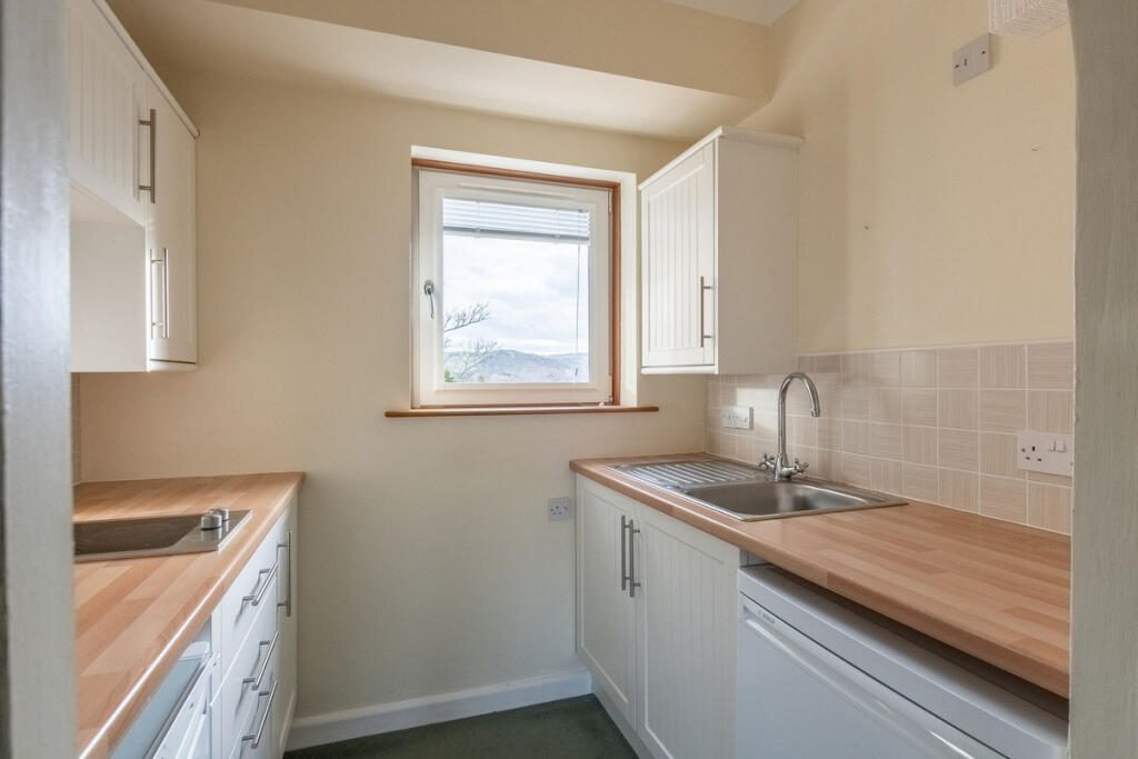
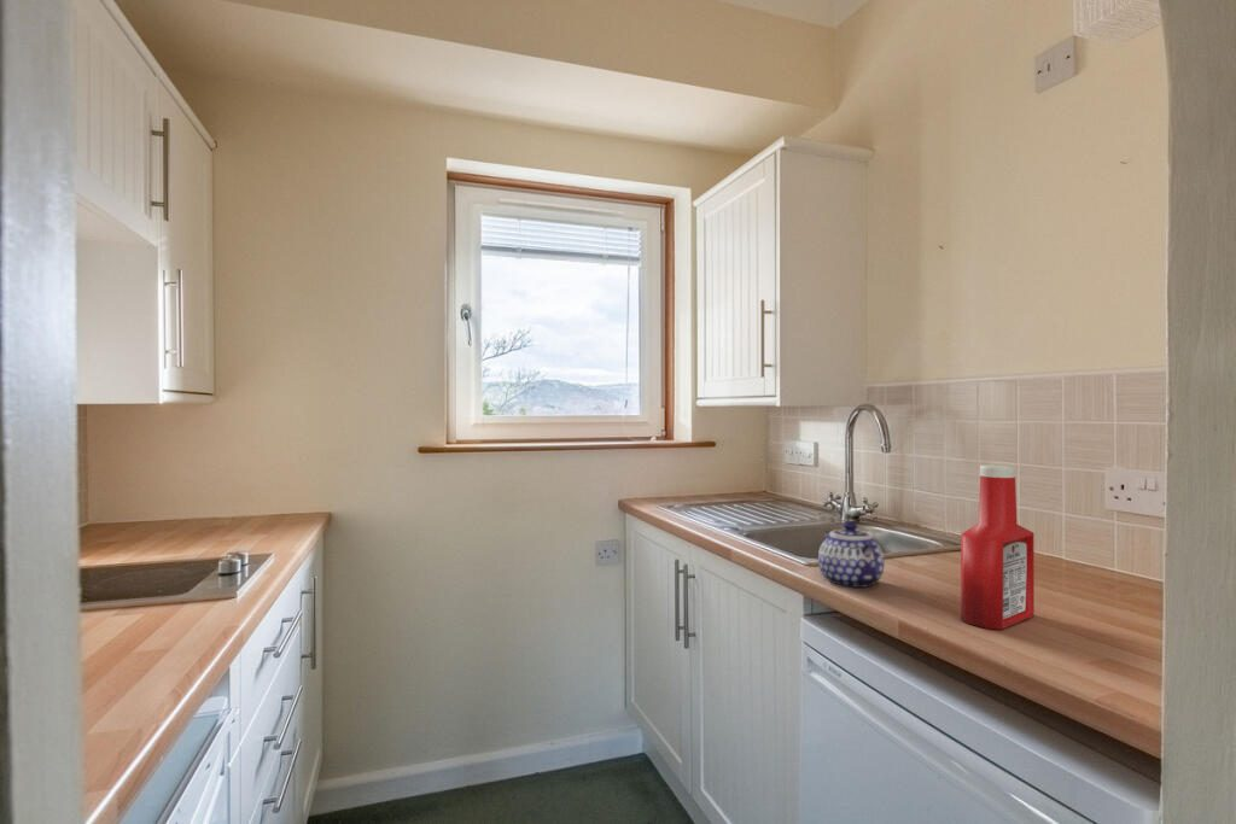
+ soap bottle [960,463,1036,631]
+ teapot [817,520,886,589]
